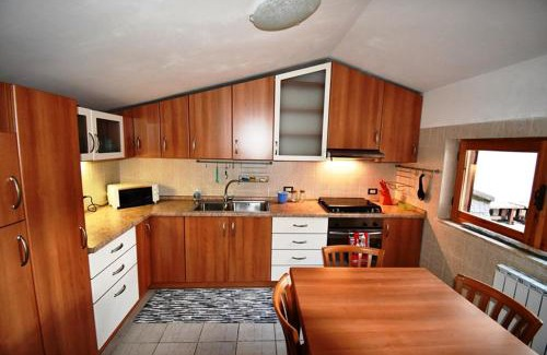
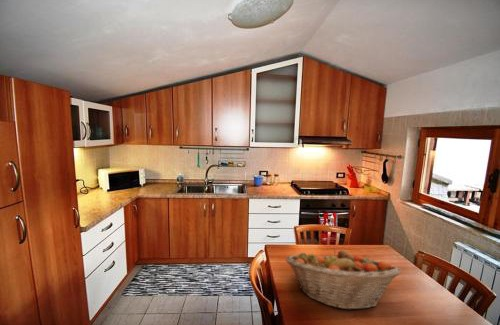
+ fruit basket [285,248,402,311]
